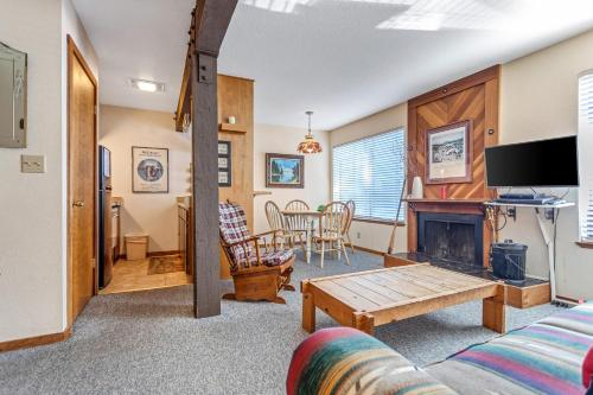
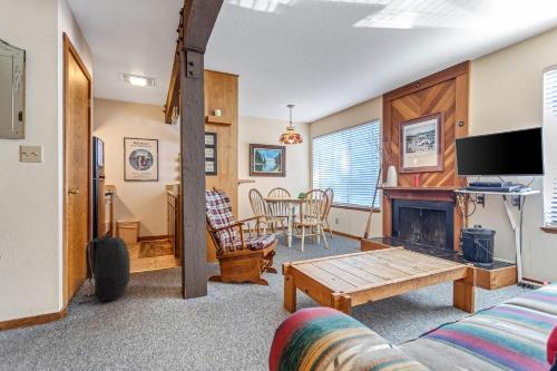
+ backpack [78,233,131,305]
